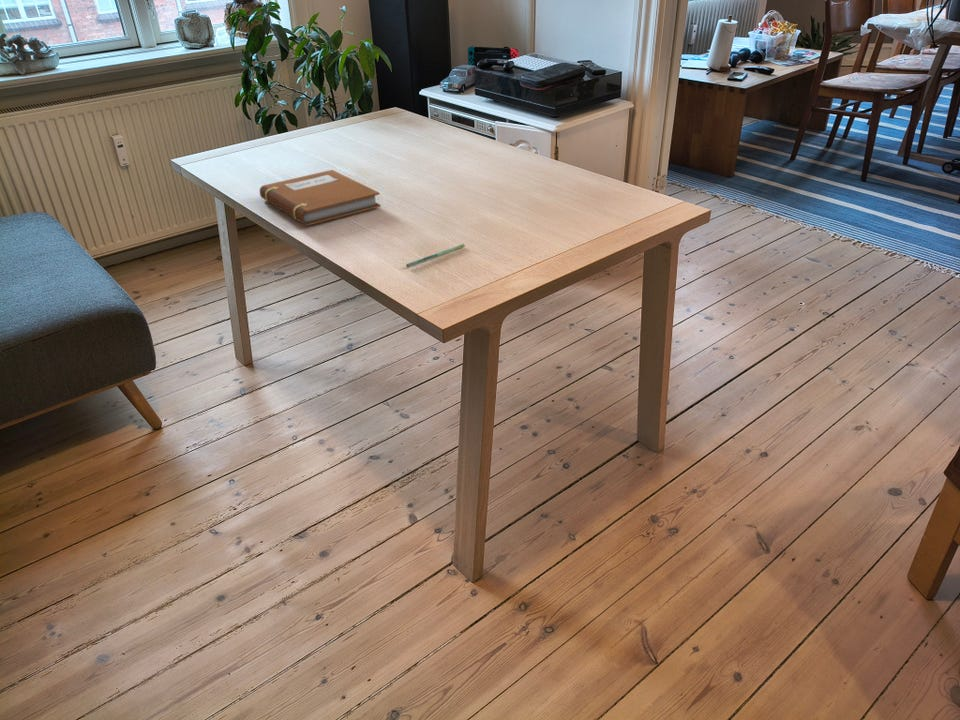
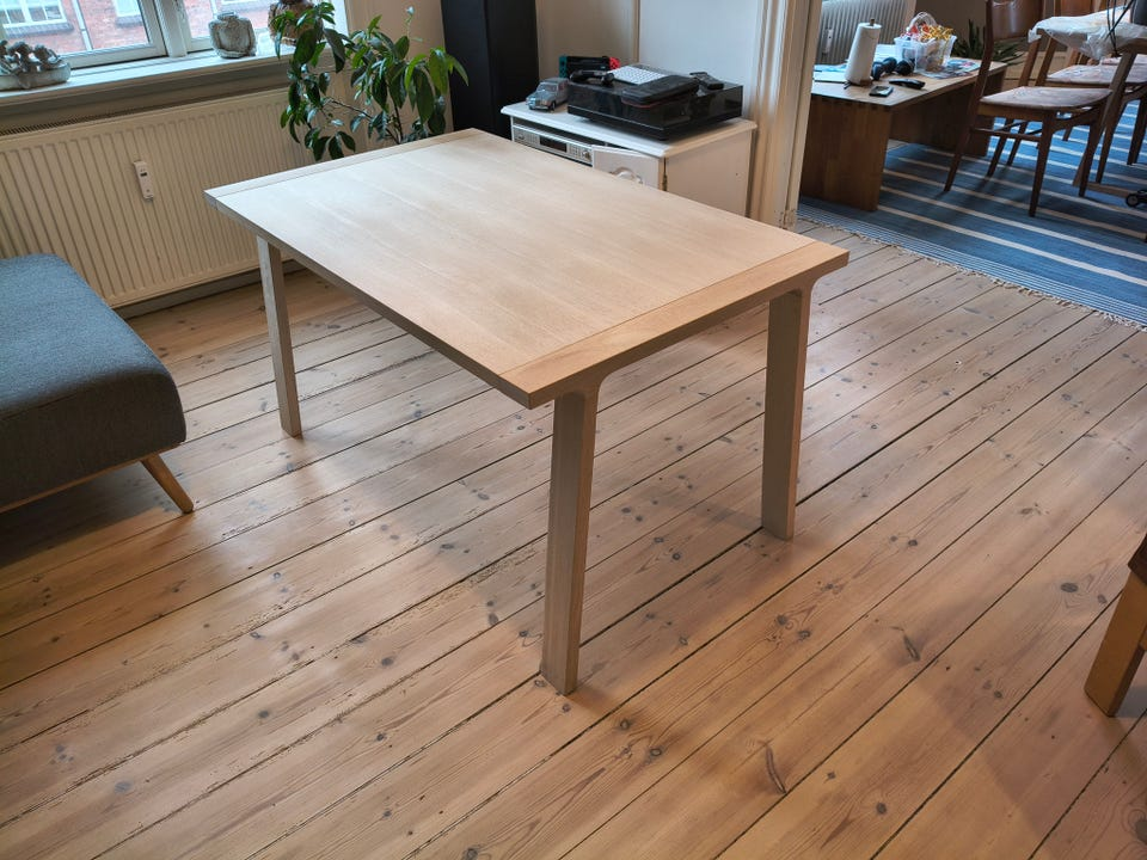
- pen [405,243,466,268]
- notebook [259,169,382,226]
